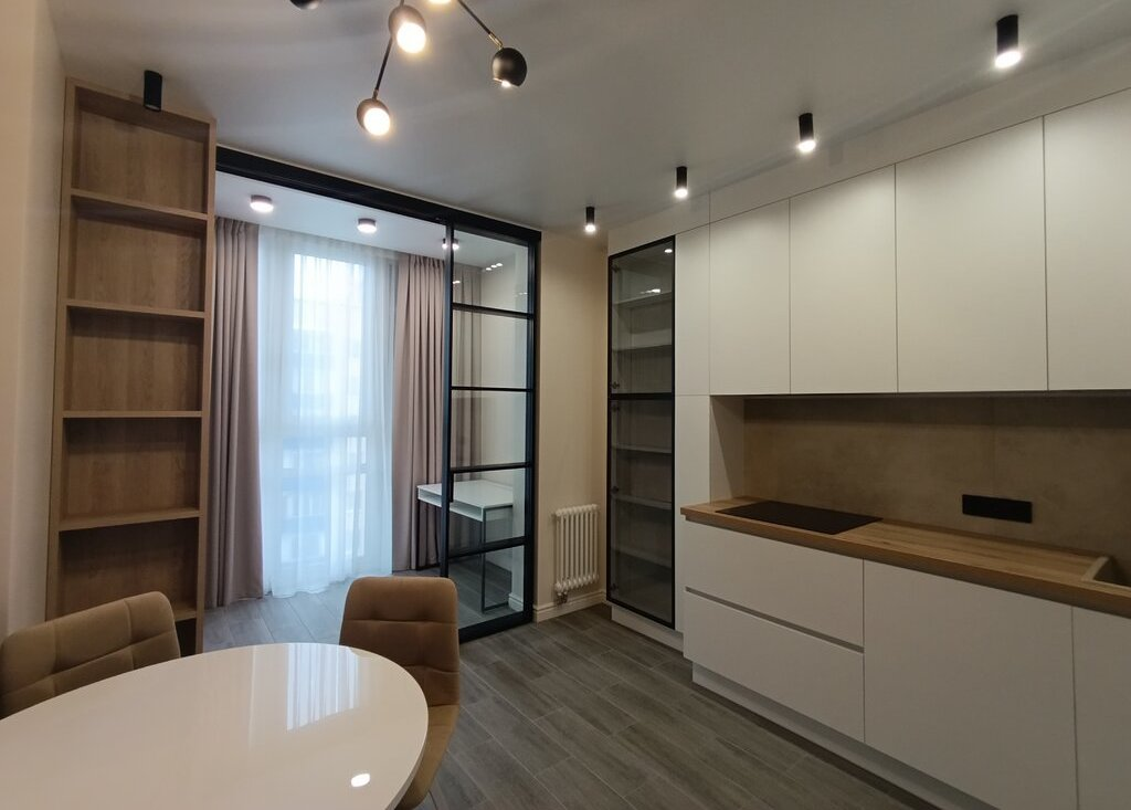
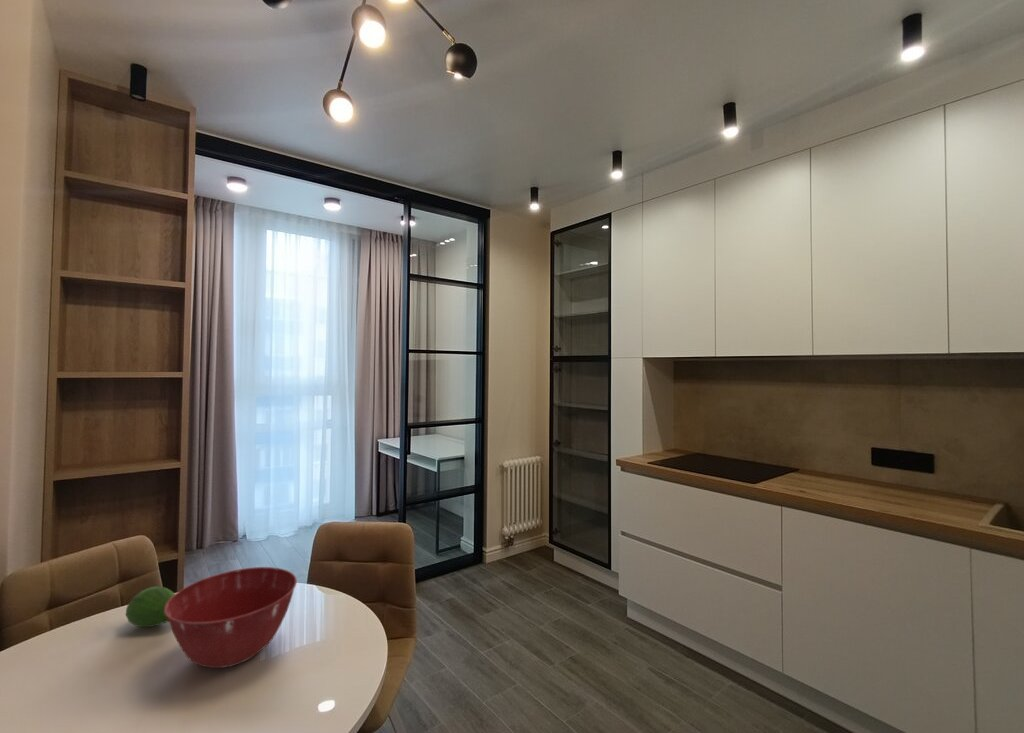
+ fruit [125,585,176,628]
+ mixing bowl [164,566,298,669]
